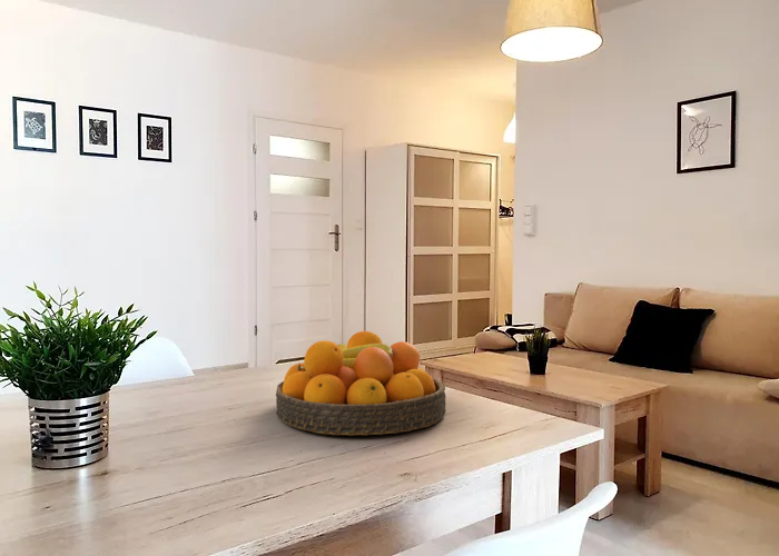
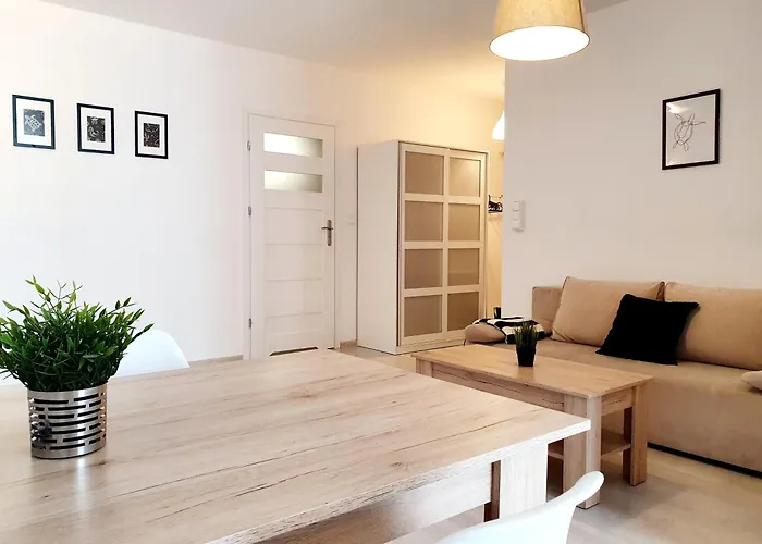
- fruit bowl [275,330,447,437]
